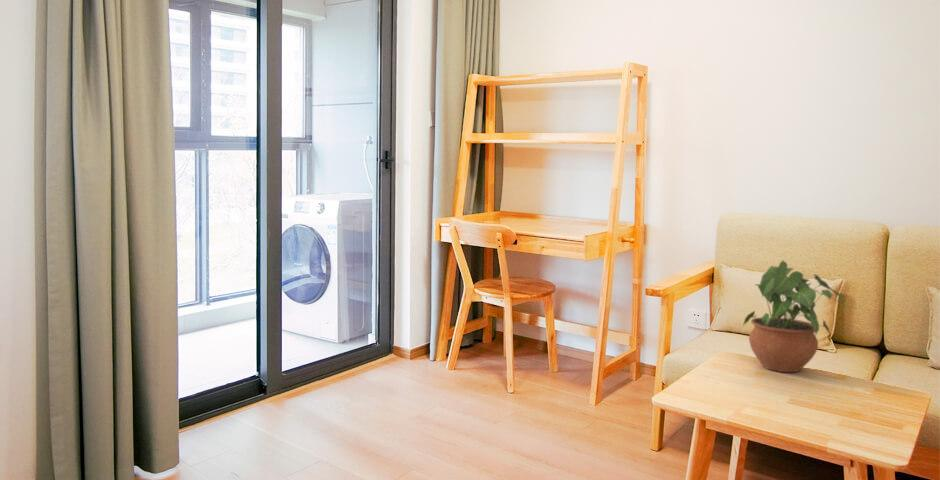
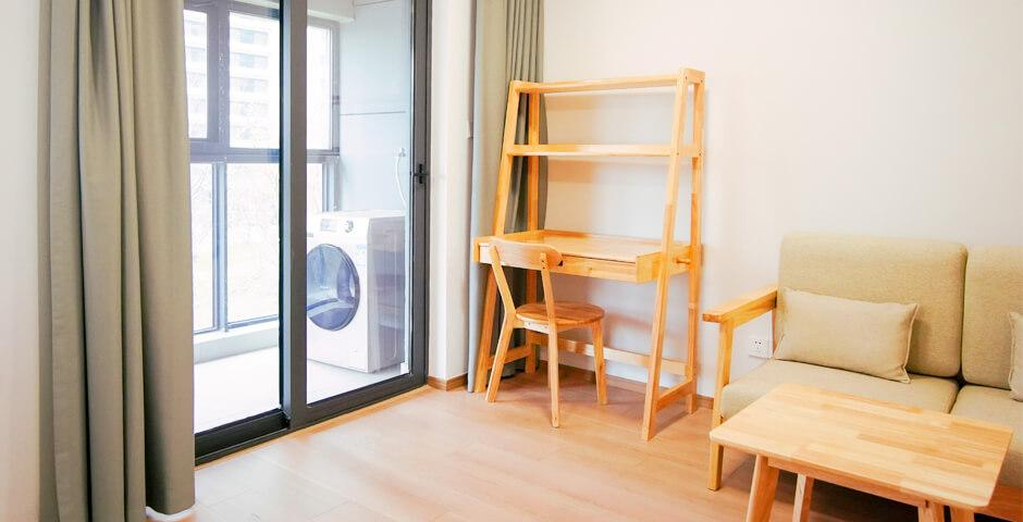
- potted plant [743,259,845,373]
